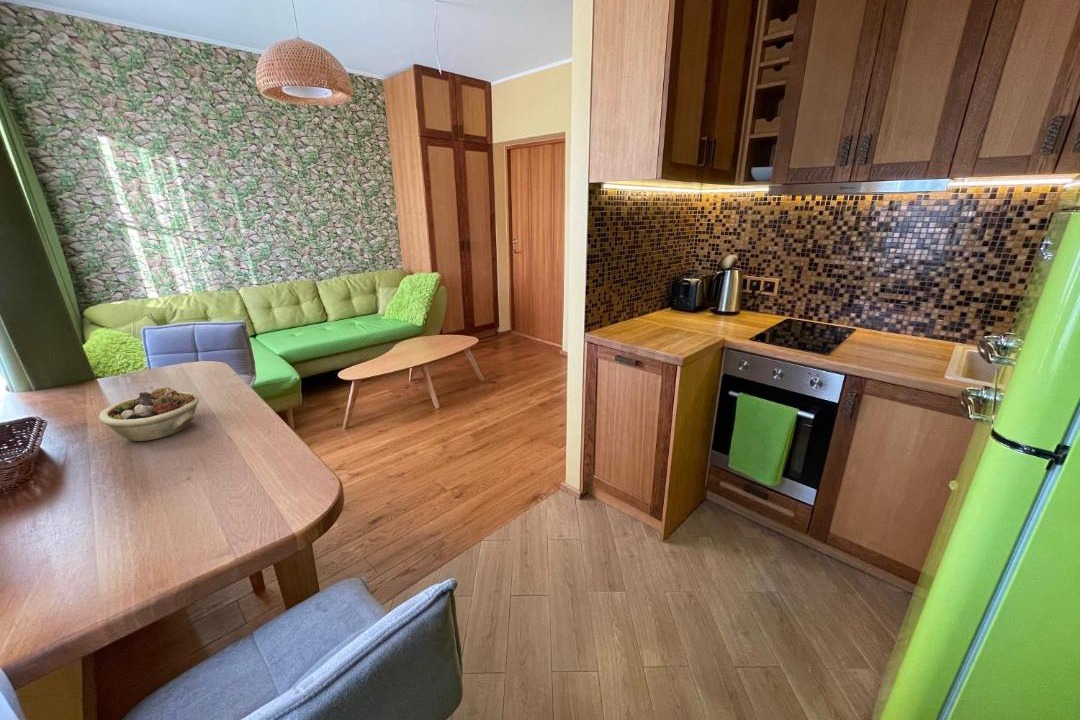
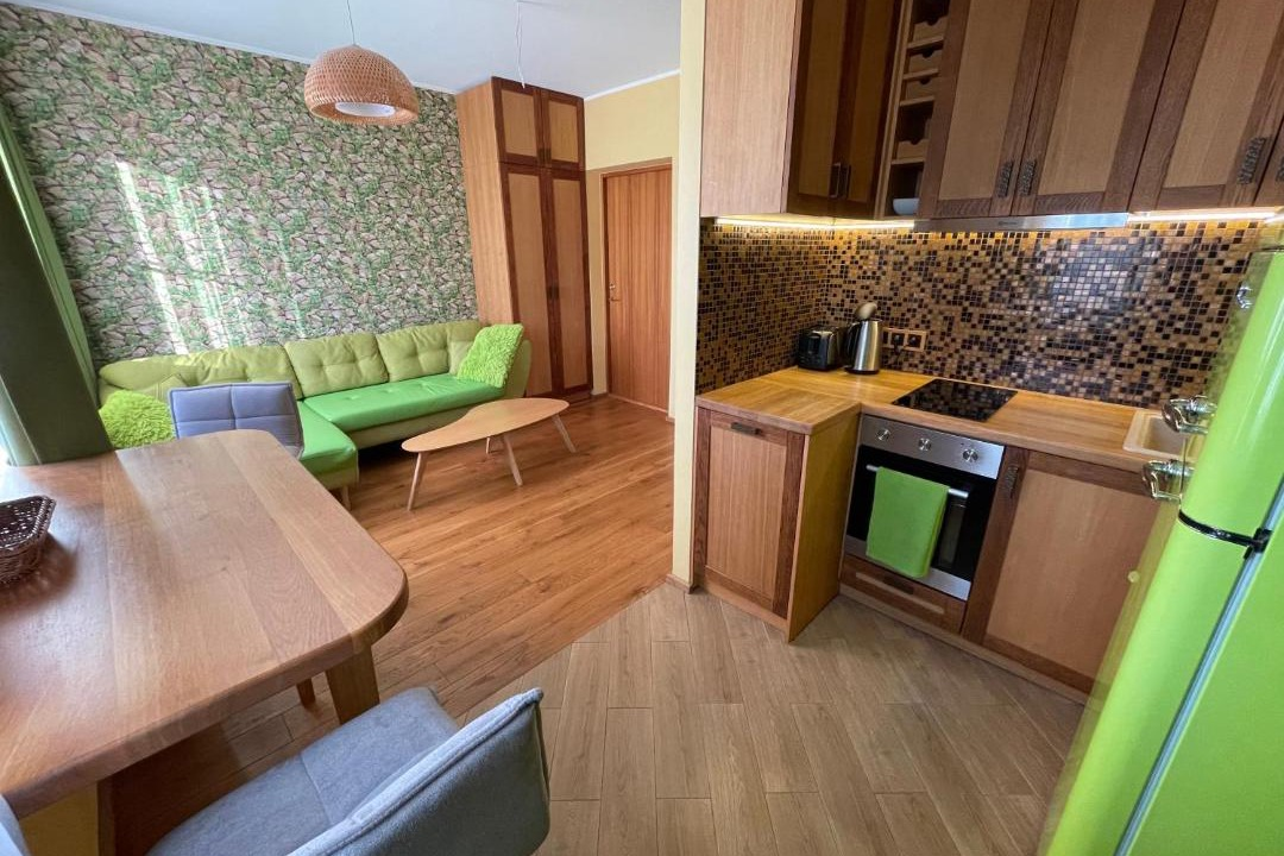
- succulent planter [98,387,200,442]
